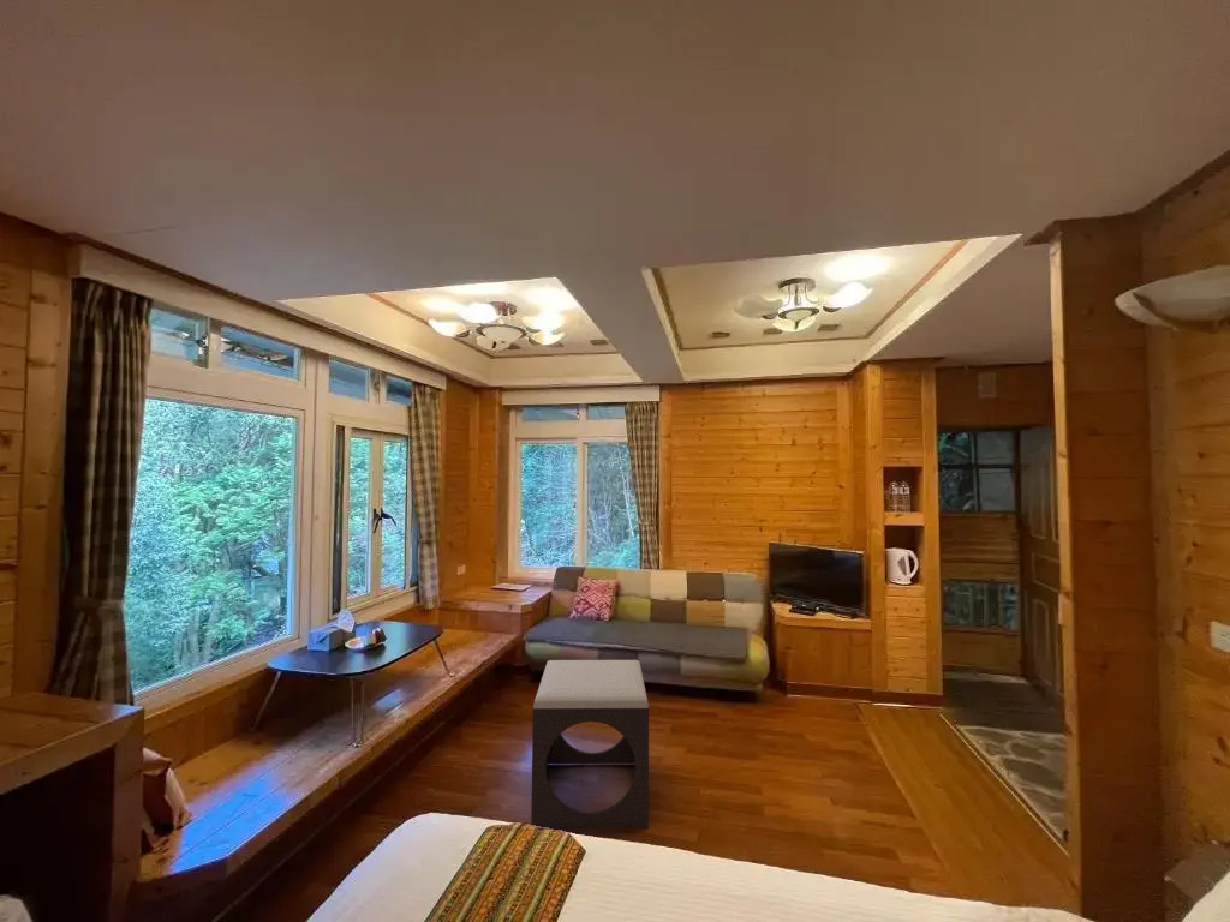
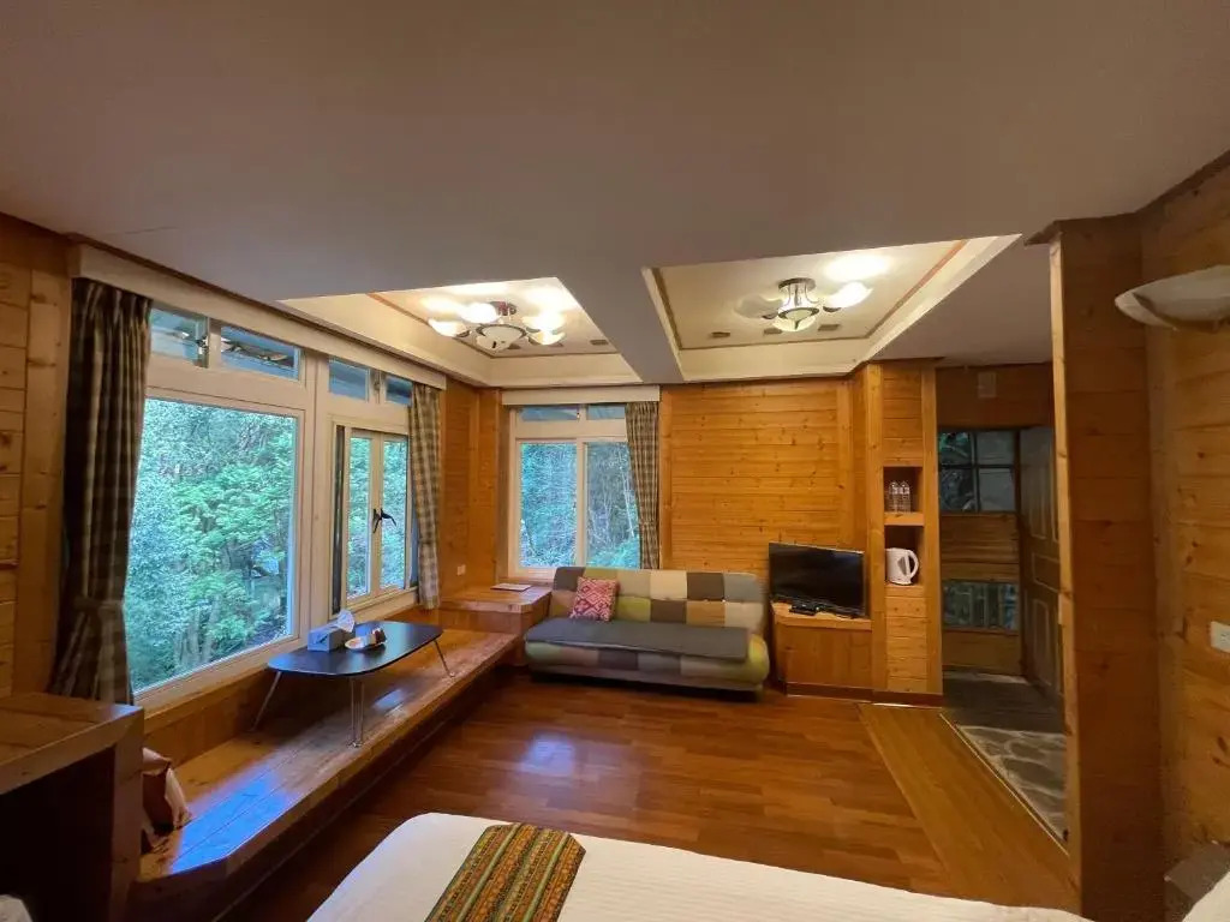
- footstool [530,659,650,830]
